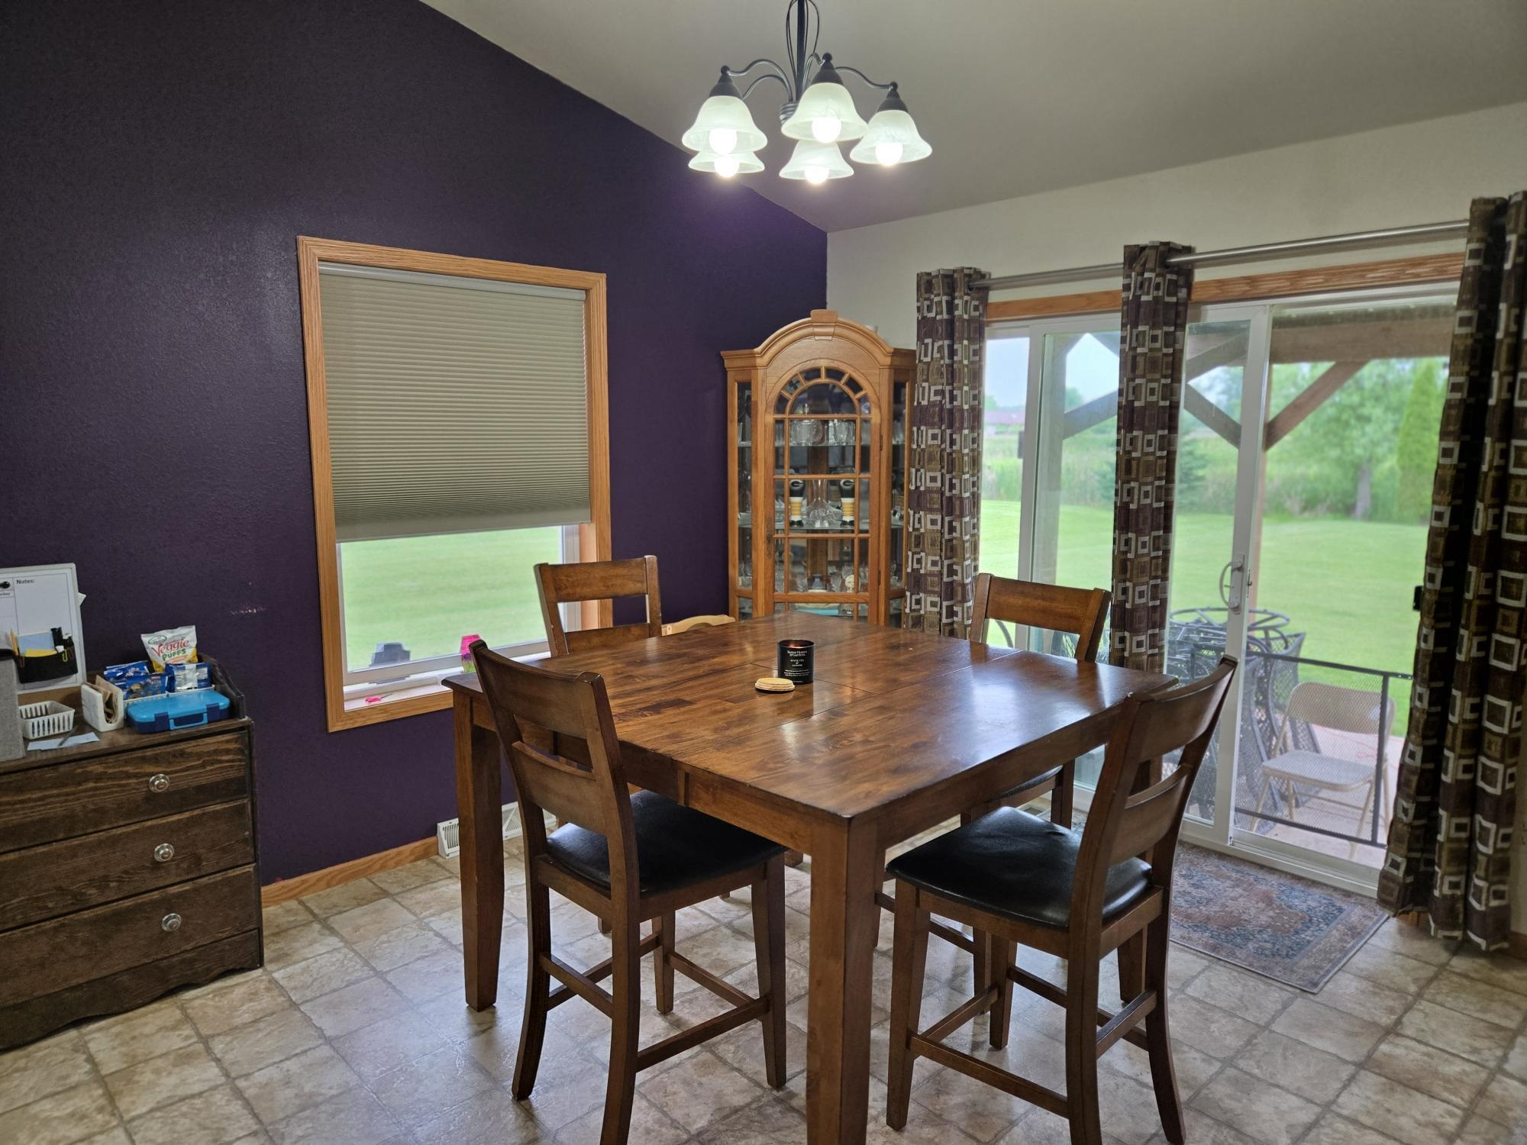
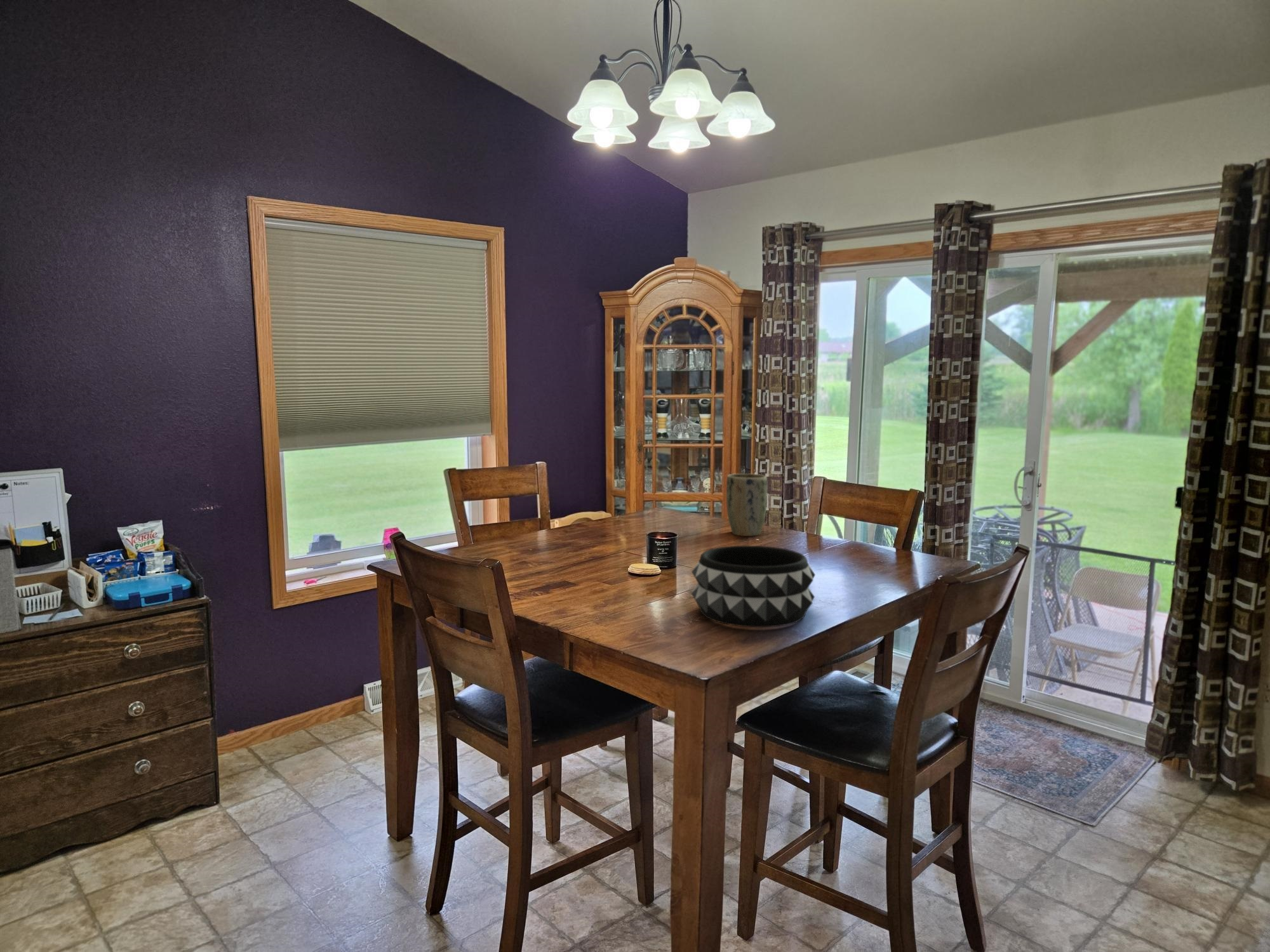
+ plant pot [726,473,768,537]
+ decorative bowl [691,545,816,628]
